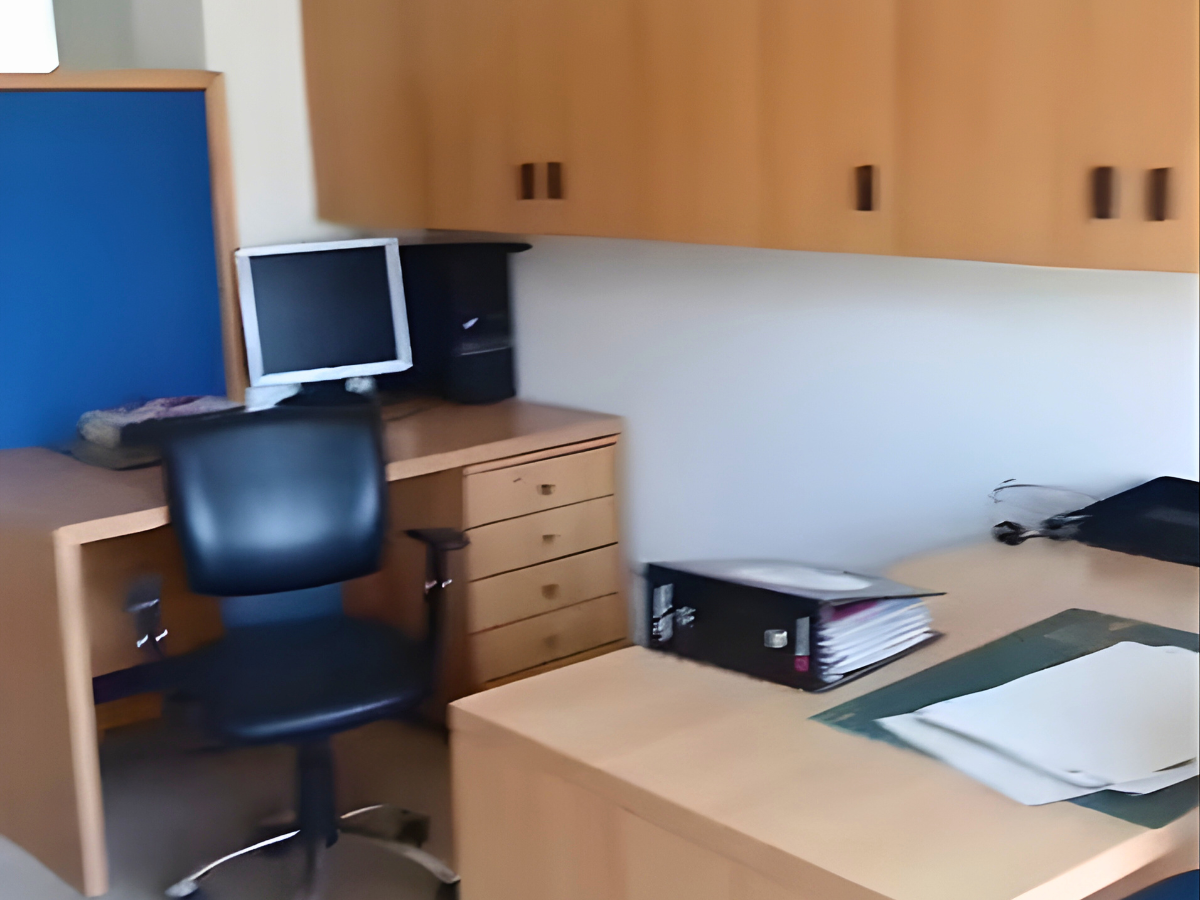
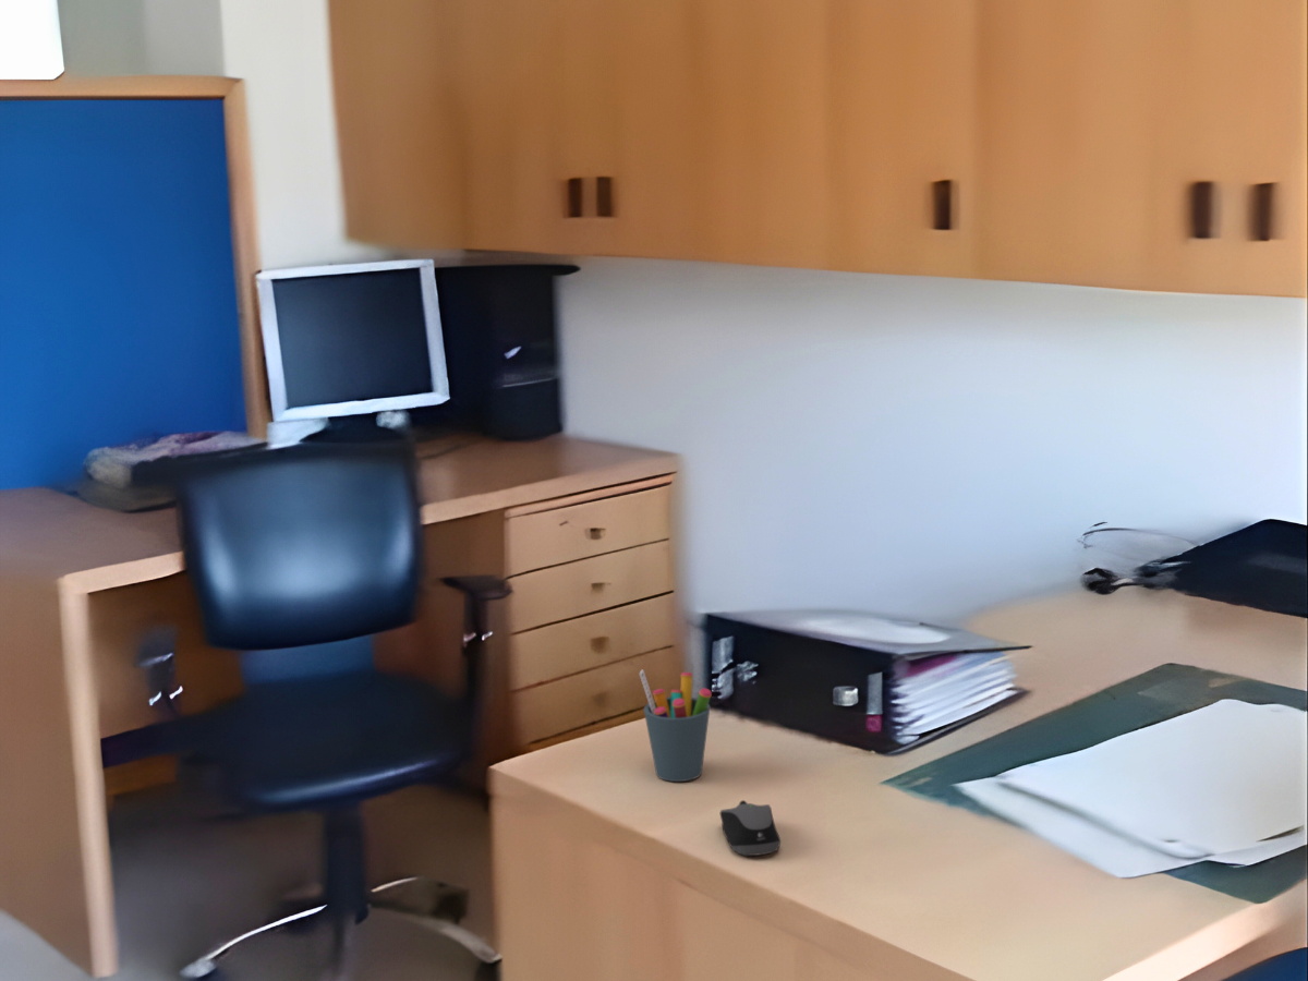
+ computer mouse [719,799,782,857]
+ pen holder [639,669,713,783]
